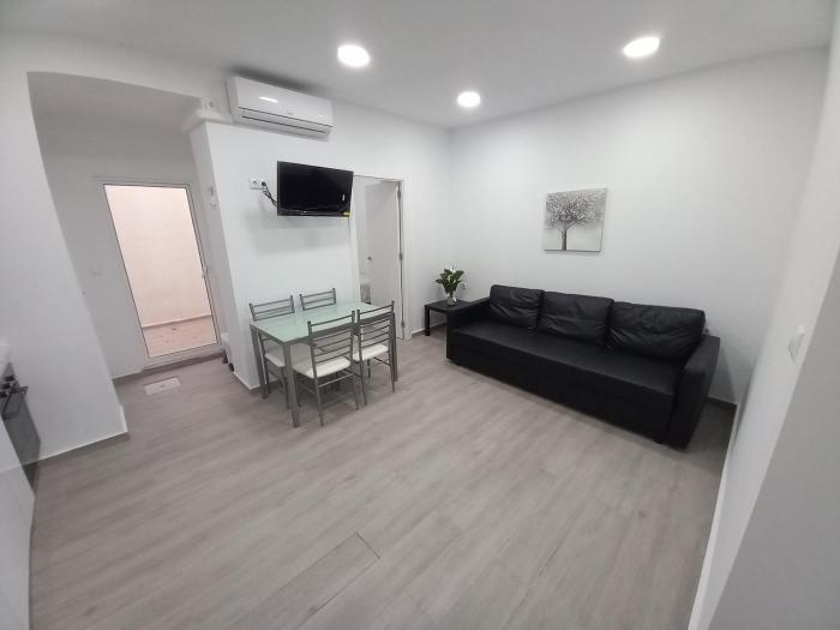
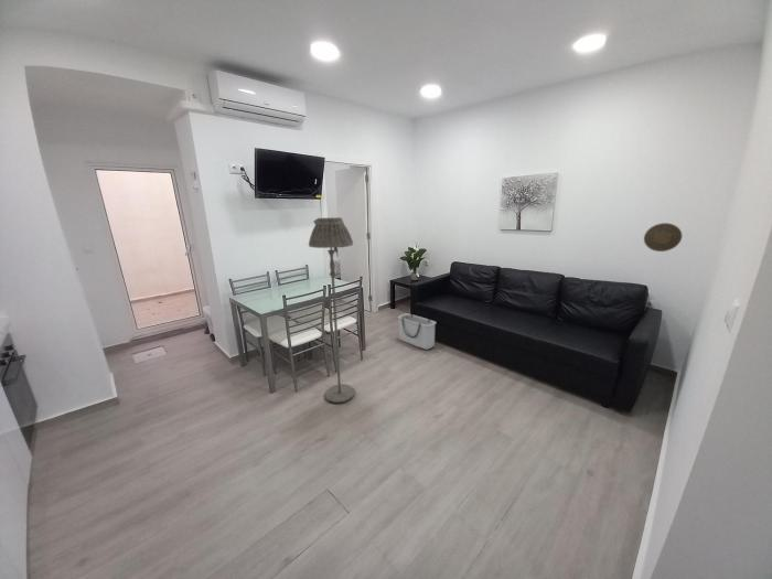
+ floor lamp [308,216,356,404]
+ storage bin [397,312,438,351]
+ decorative plate [643,222,683,253]
